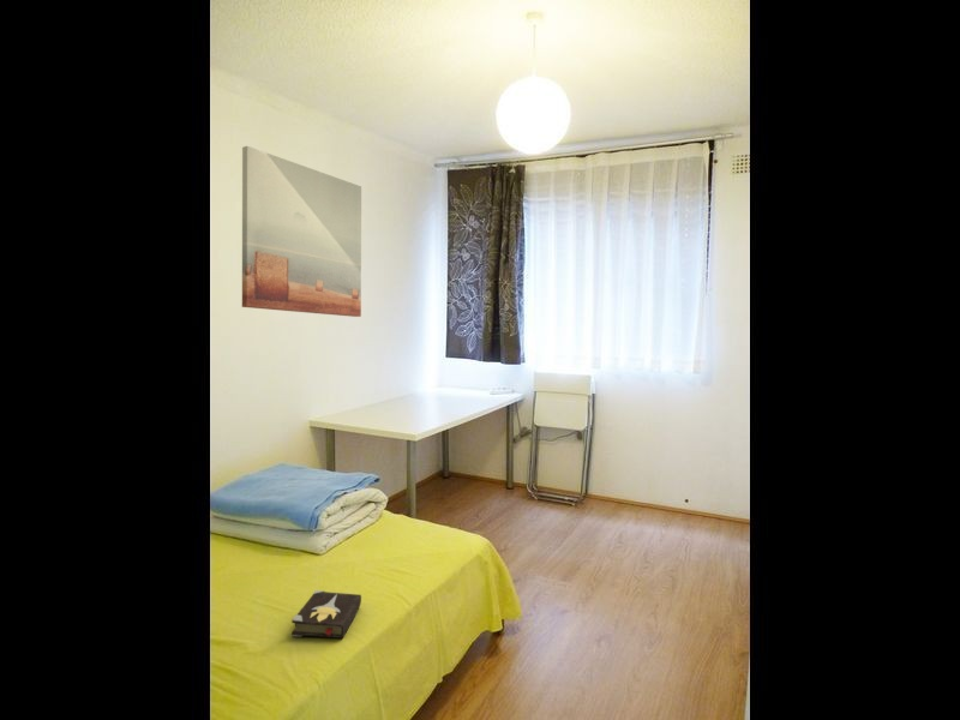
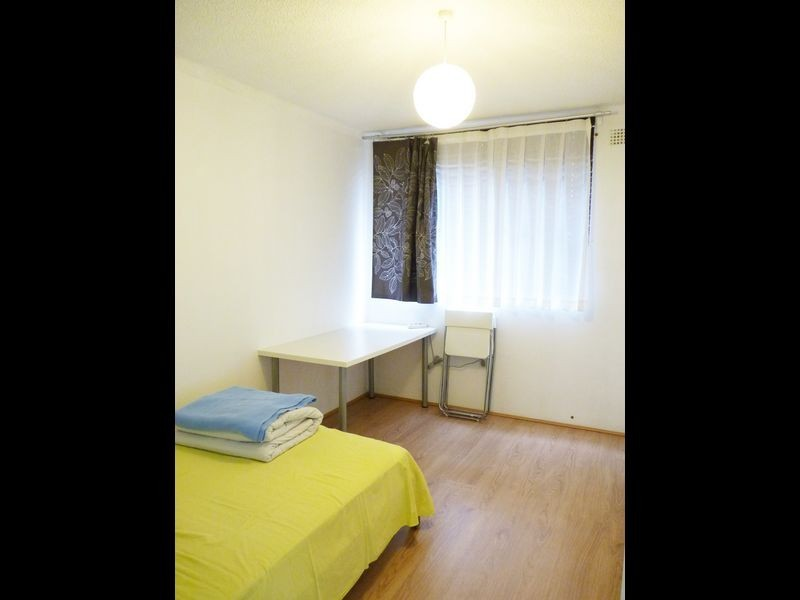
- wall art [241,145,362,318]
- hardback book [290,589,362,640]
